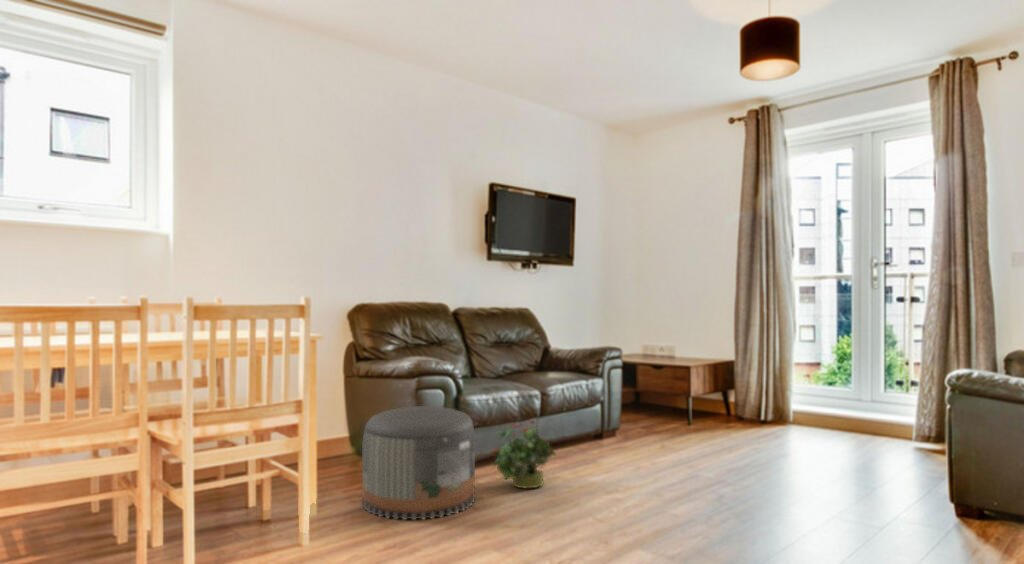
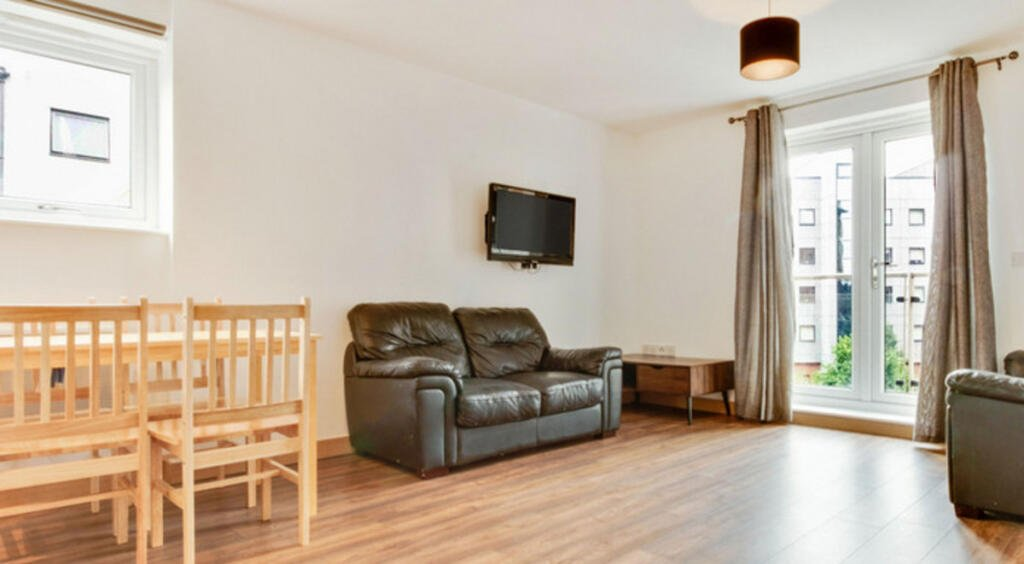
- pouf [361,405,476,521]
- potted plant [491,419,558,489]
